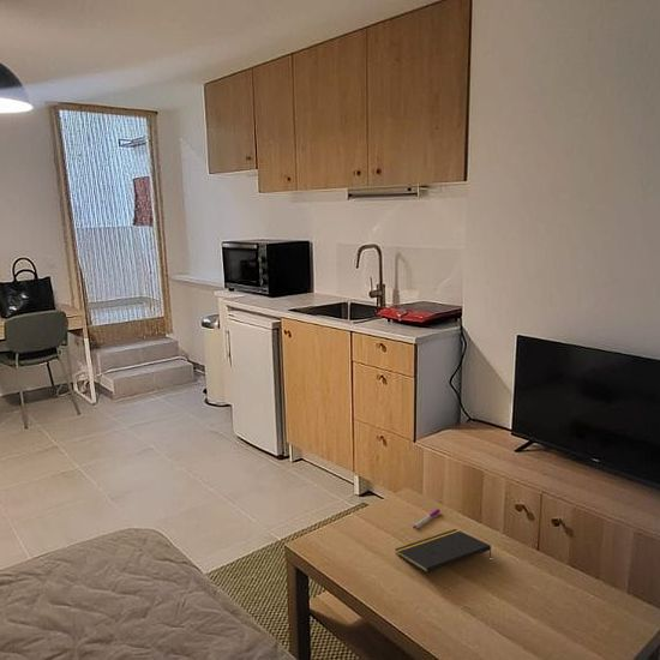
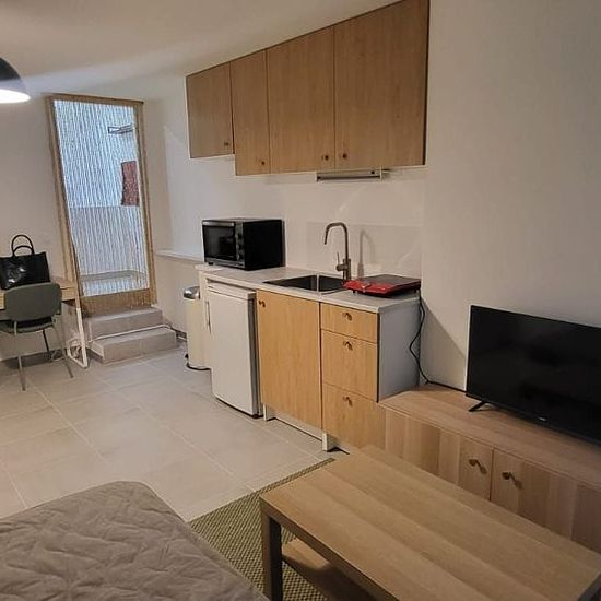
- pen [412,508,442,530]
- notepad [394,528,492,574]
